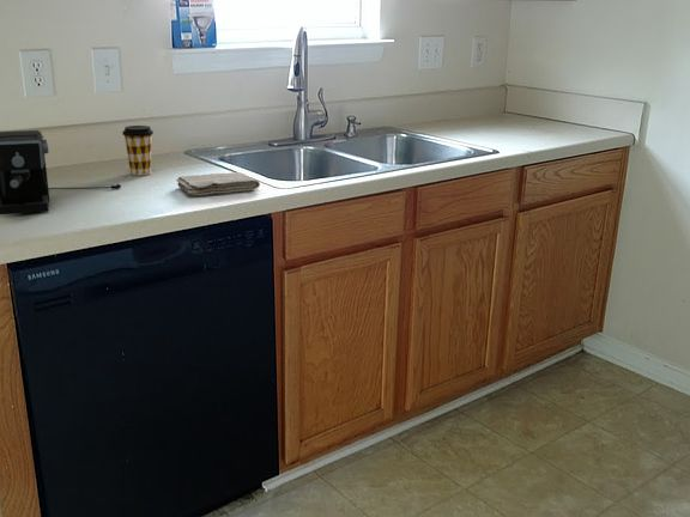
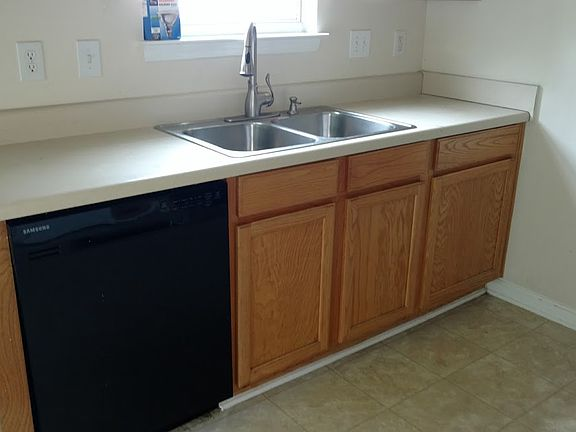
- coffee maker [0,129,122,215]
- washcloth [175,171,261,196]
- coffee cup [121,124,155,176]
